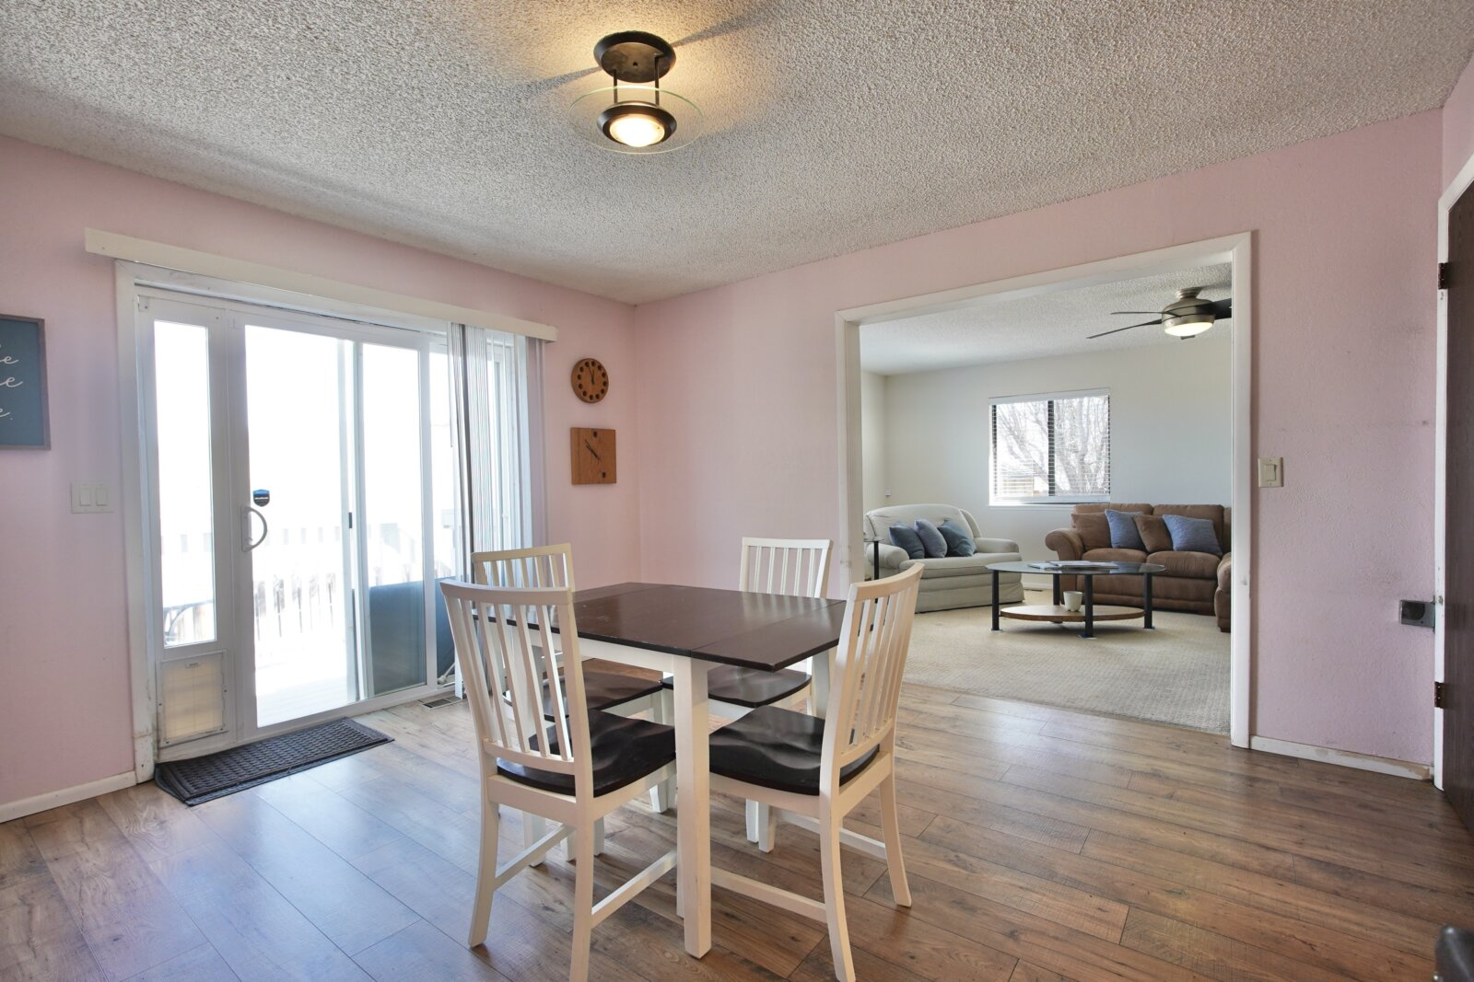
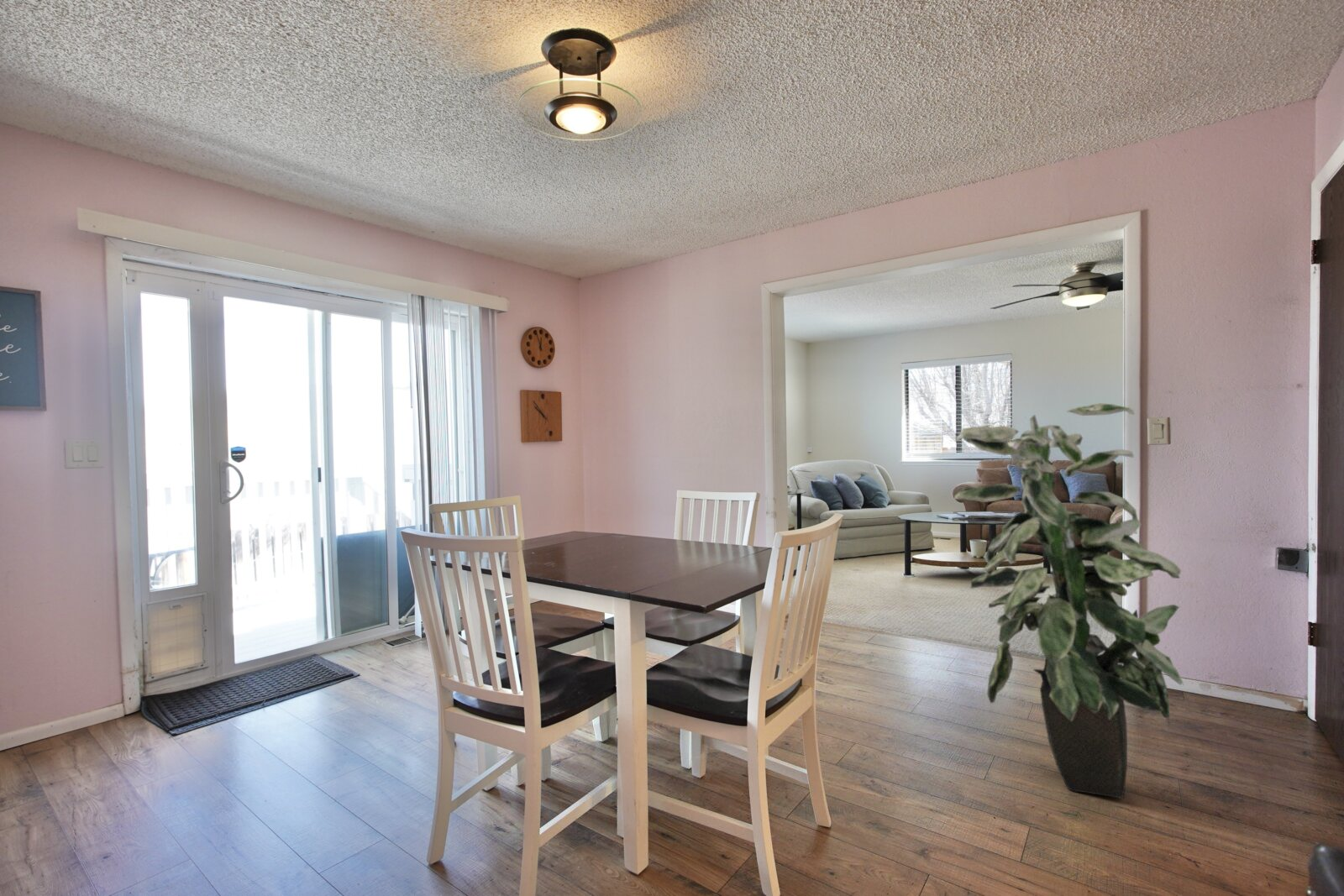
+ indoor plant [953,402,1184,799]
